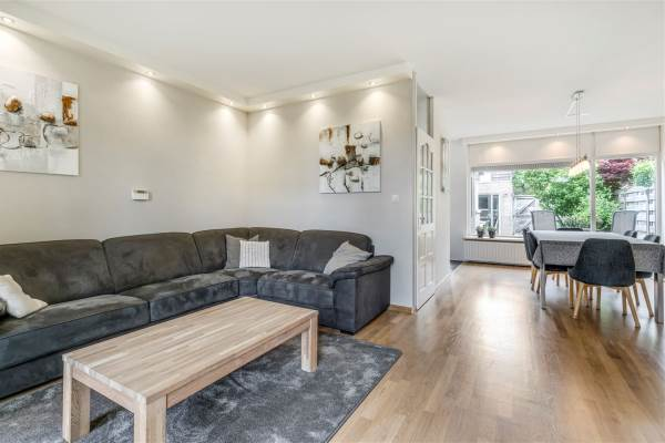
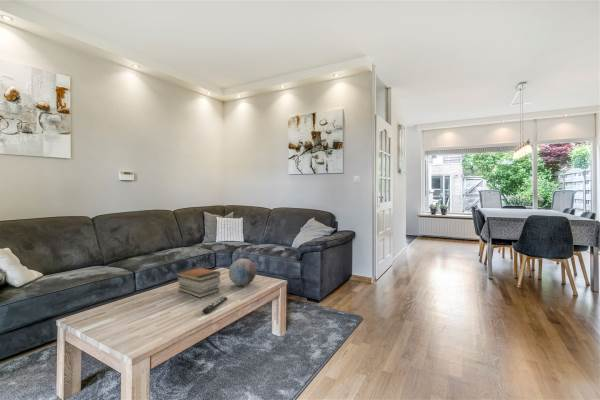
+ decorative orb [228,258,257,287]
+ remote control [201,296,228,314]
+ book stack [175,266,221,298]
